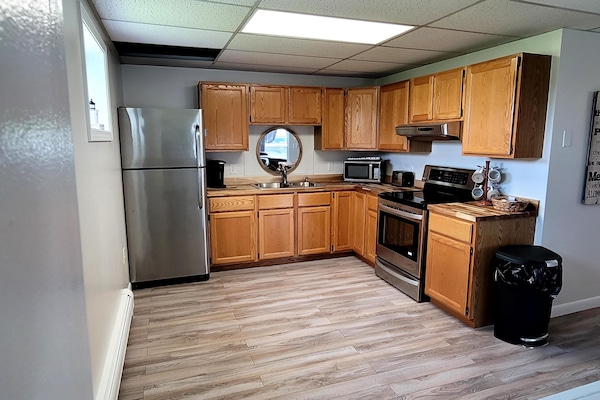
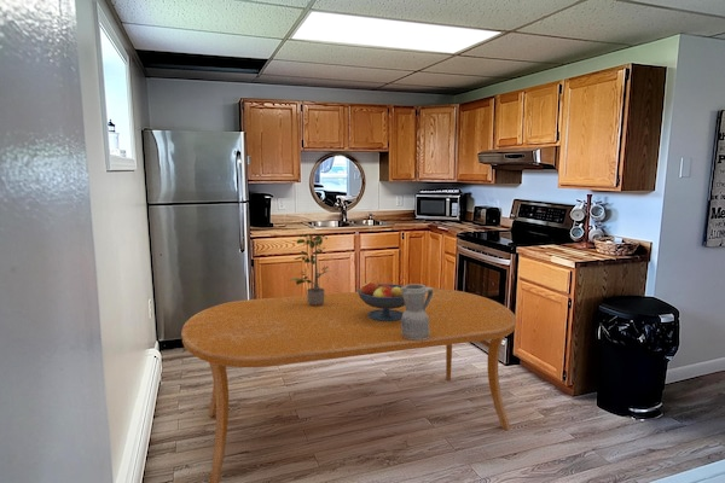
+ potted plant [290,231,334,305]
+ dining table [180,286,517,483]
+ ceramic pitcher [401,283,433,339]
+ fruit bowl [356,280,405,321]
